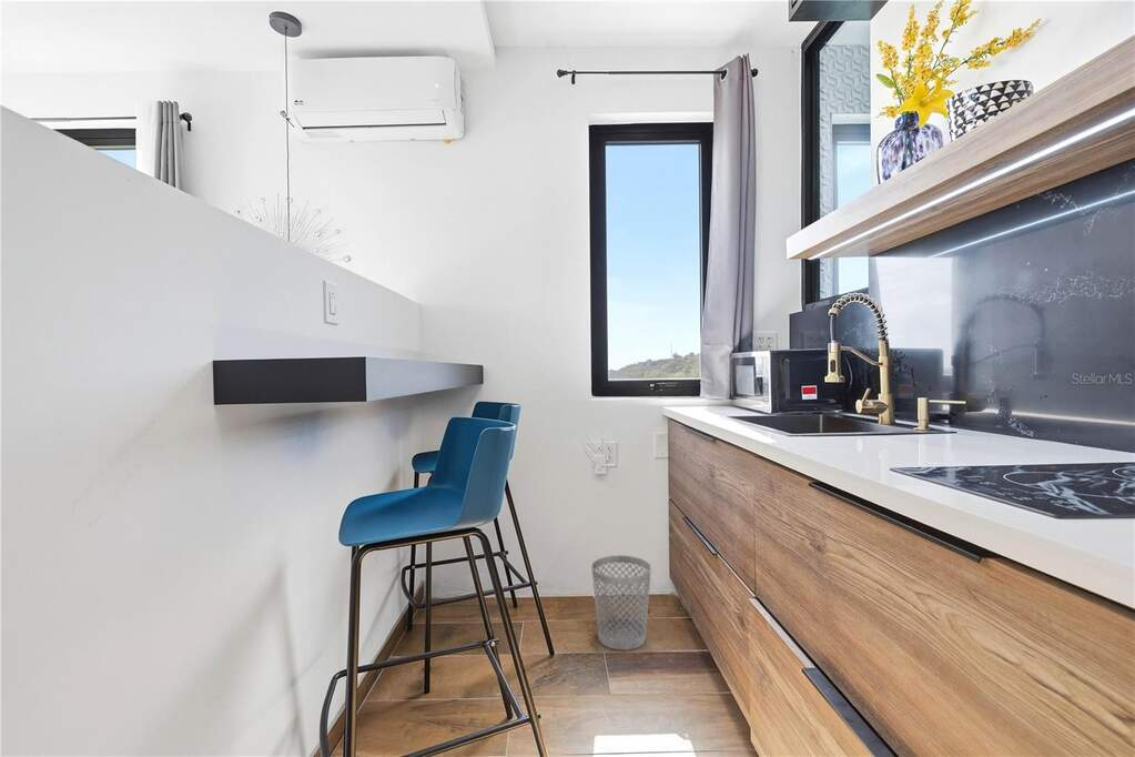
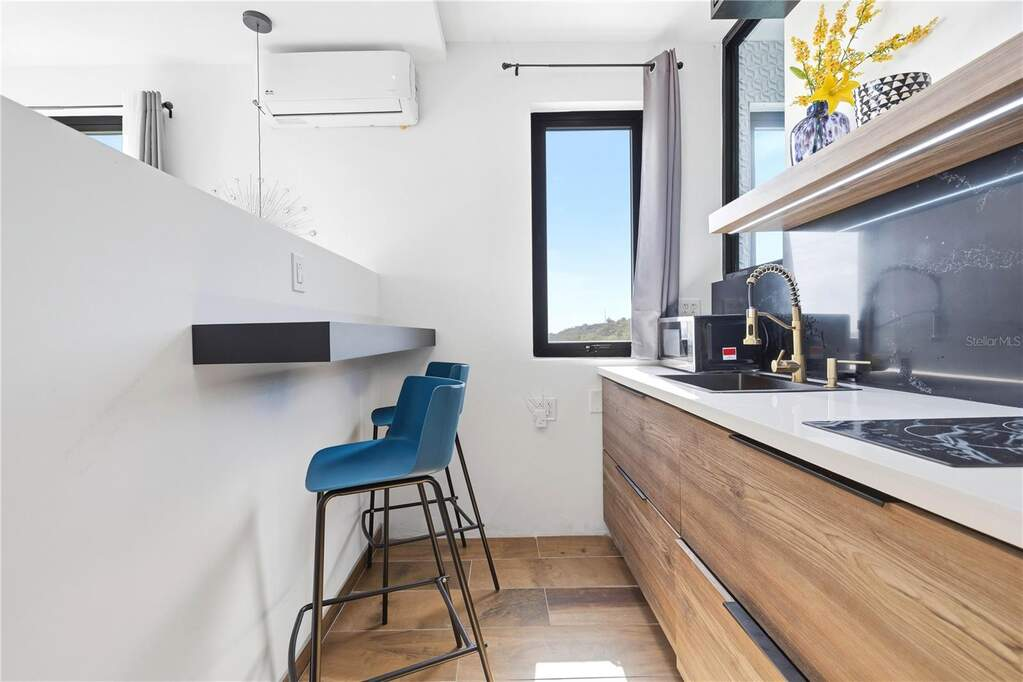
- wastebasket [590,554,652,652]
